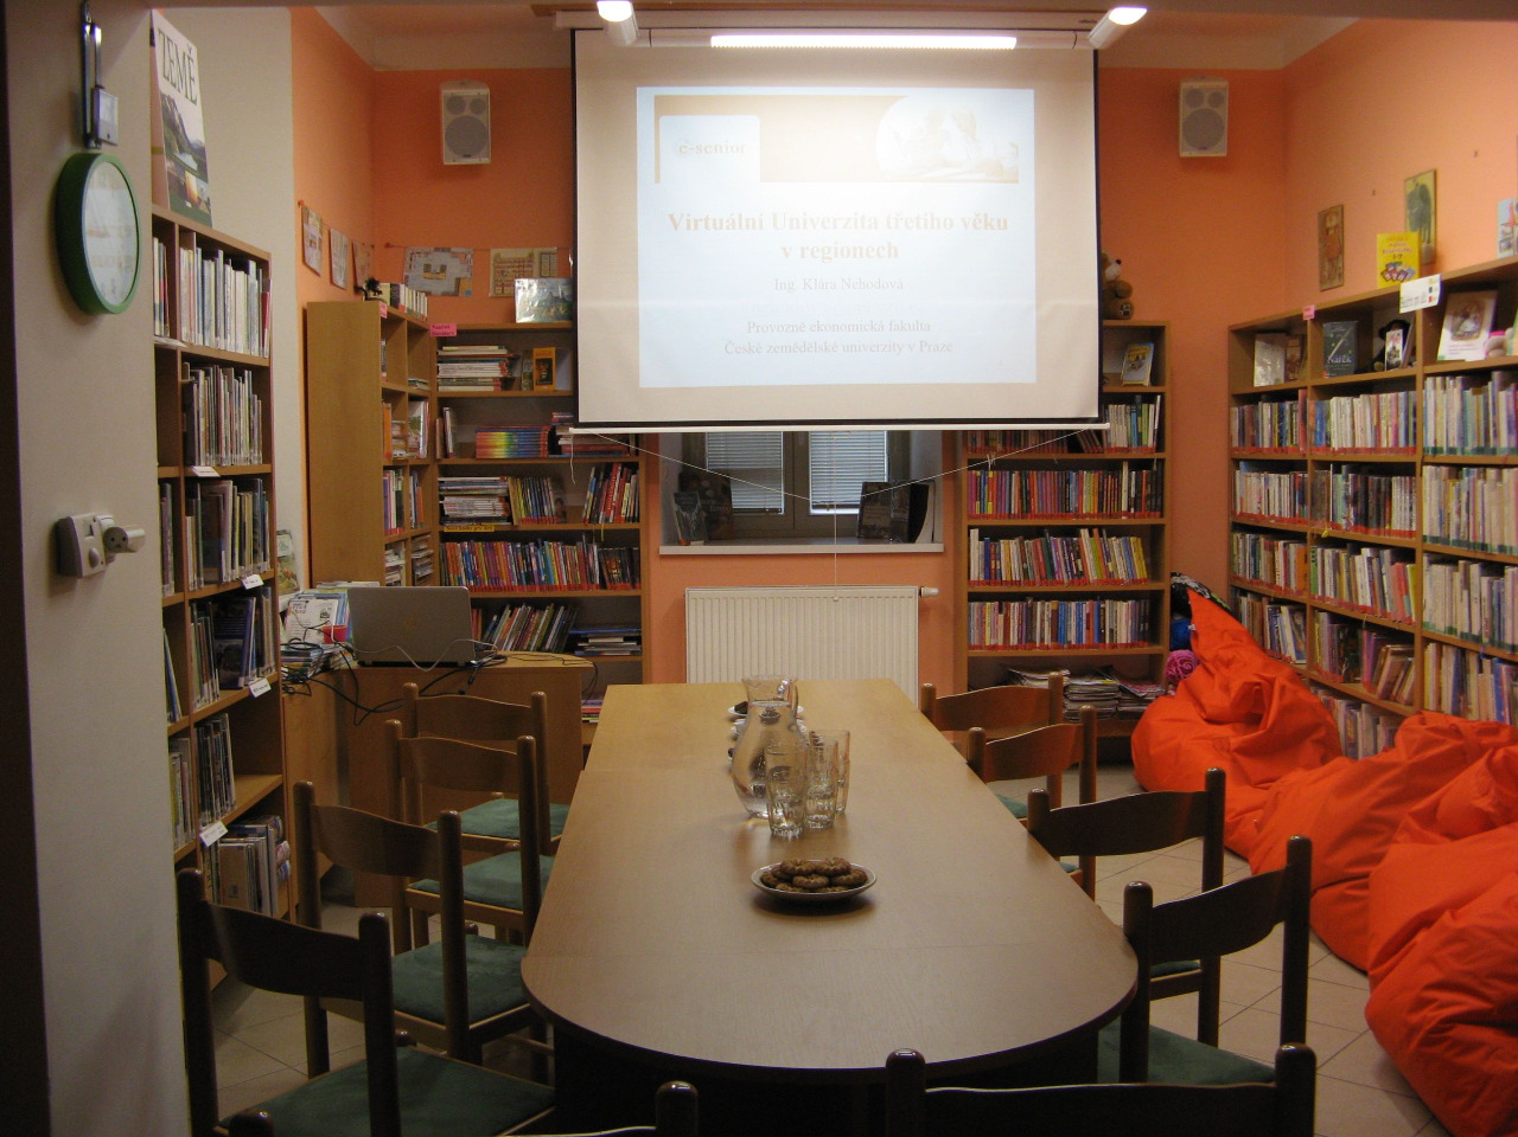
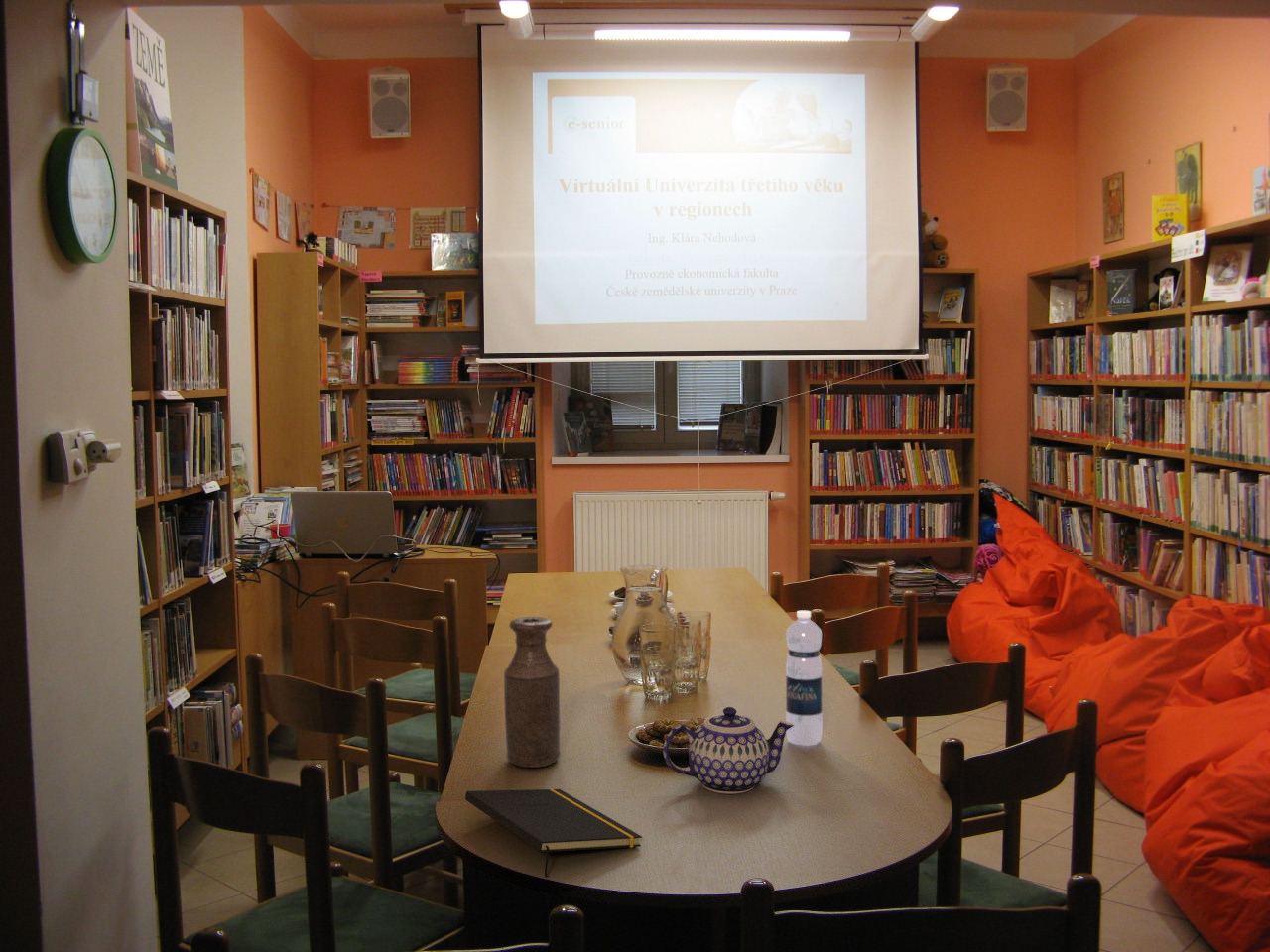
+ bottle [503,616,561,769]
+ water bottle [785,609,824,747]
+ teapot [662,706,794,795]
+ notepad [464,787,643,879]
